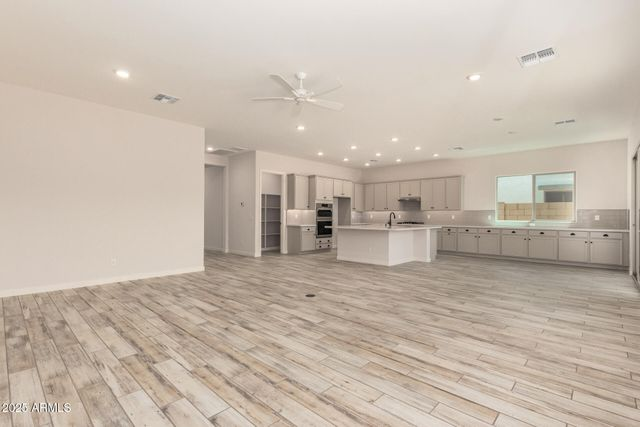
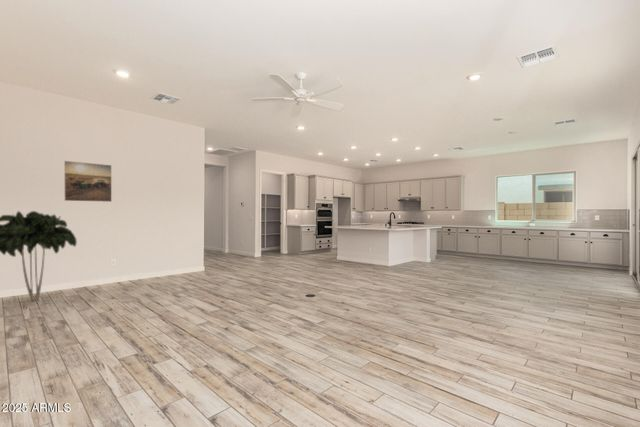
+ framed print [63,160,113,203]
+ indoor plant [0,210,78,302]
